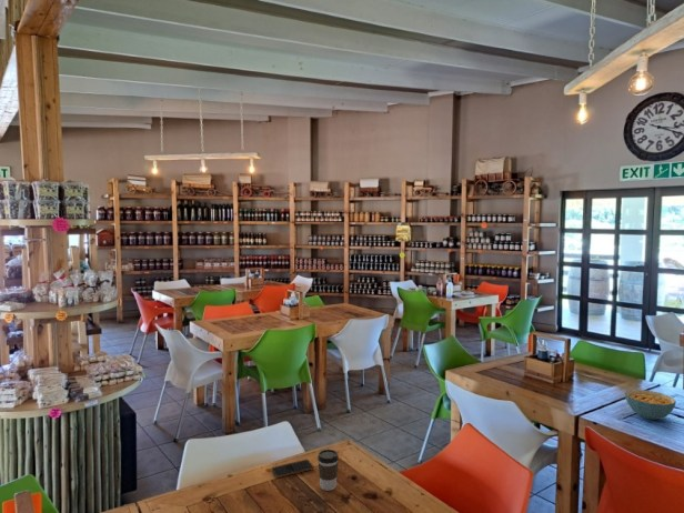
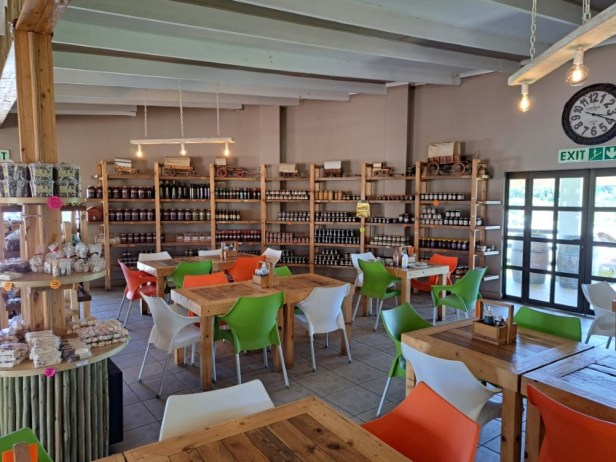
- coffee cup [316,449,340,492]
- smartphone [270,459,315,479]
- cereal bowl [624,389,677,421]
